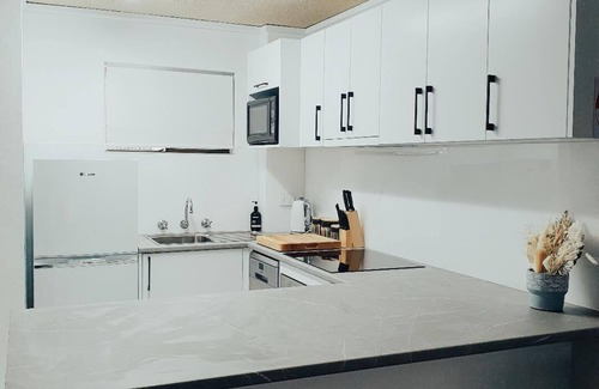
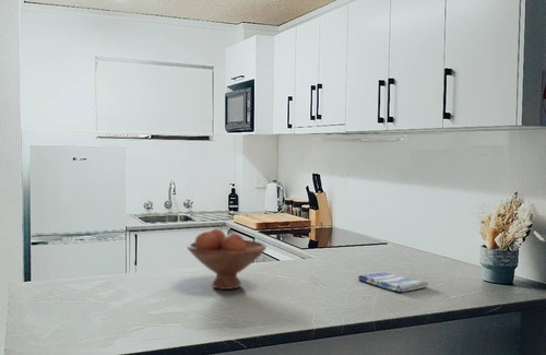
+ fruit bowl [187,227,268,291]
+ dish towel [357,272,429,293]
